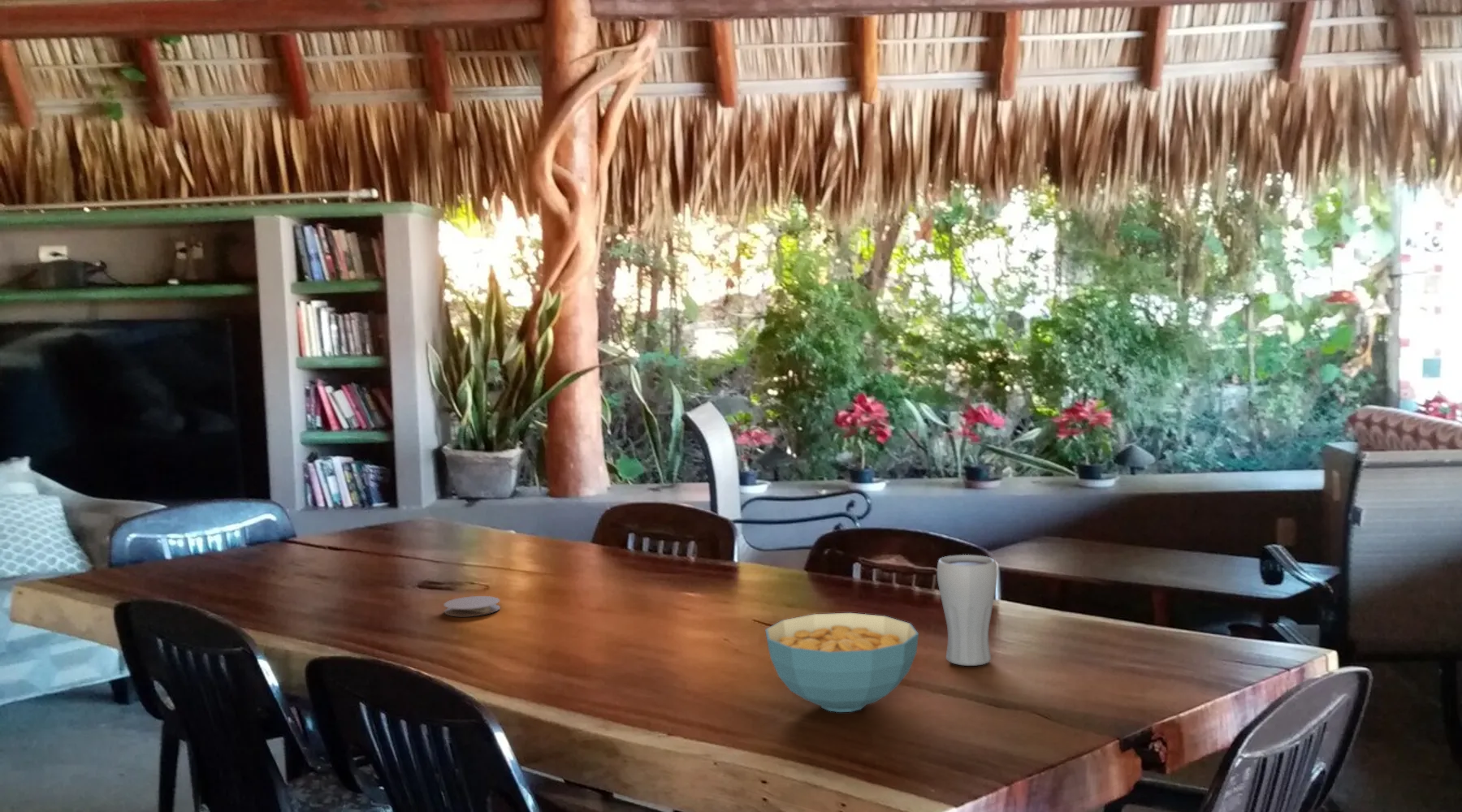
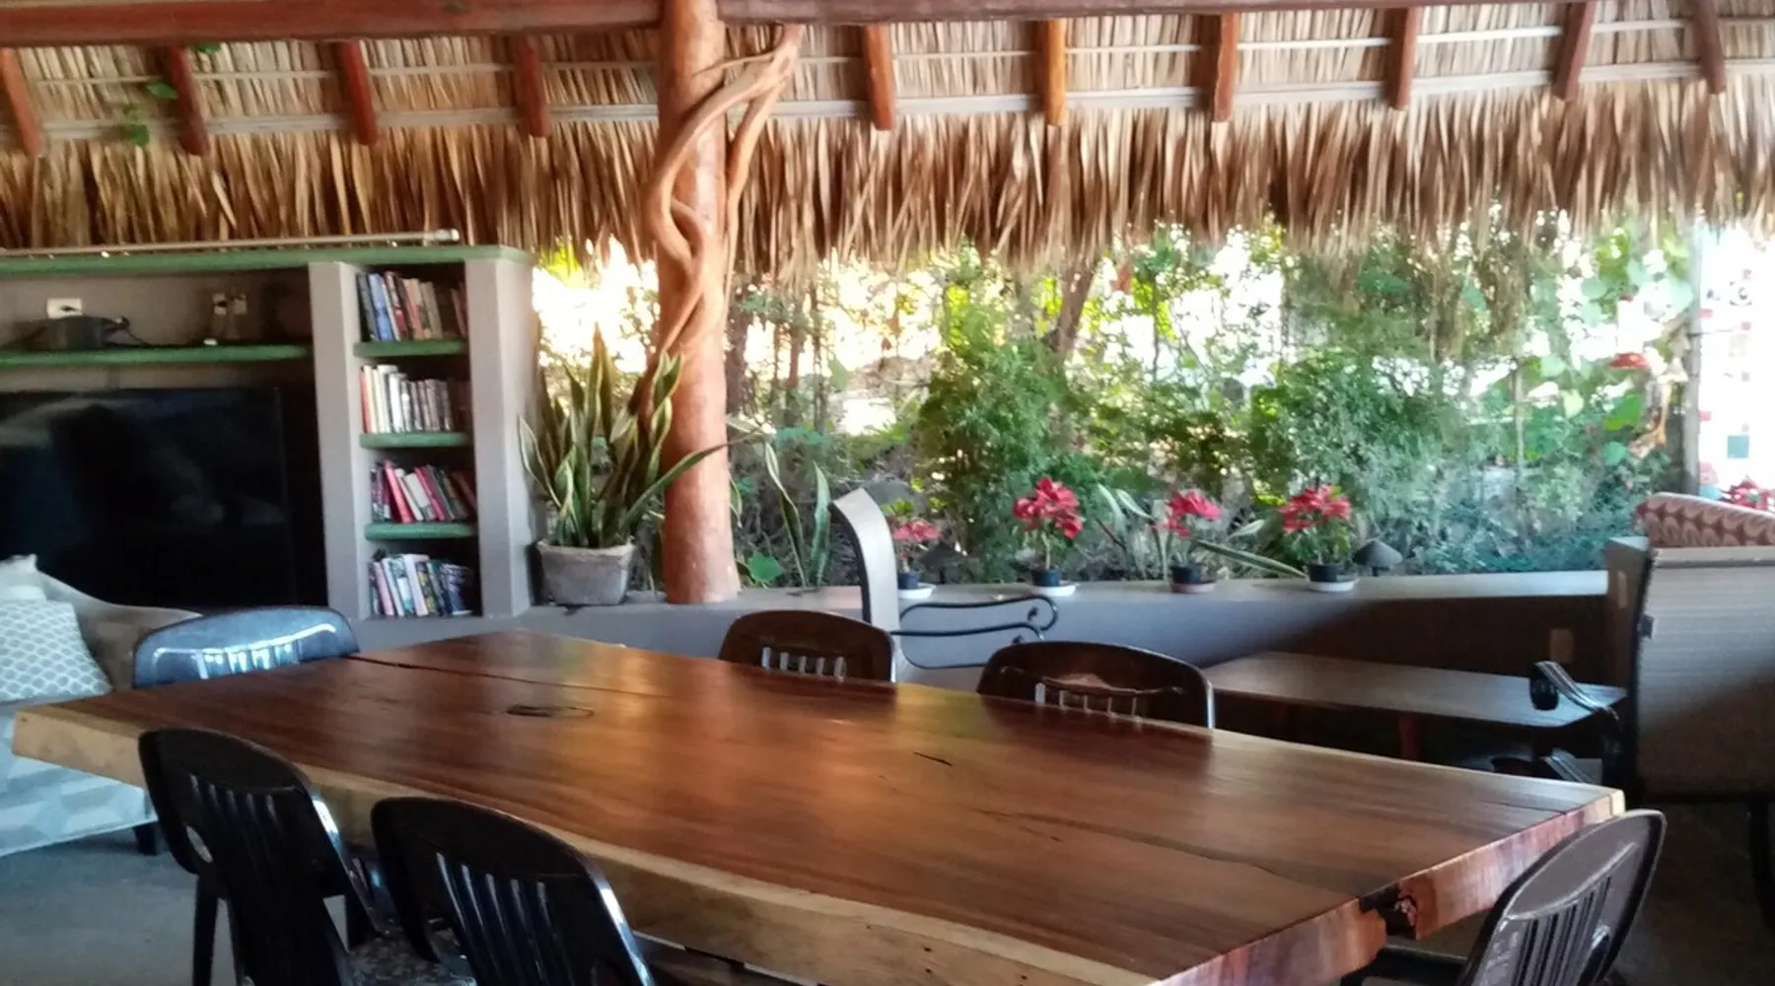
- coaster [443,595,501,617]
- cereal bowl [764,612,919,713]
- drinking glass [936,554,998,667]
